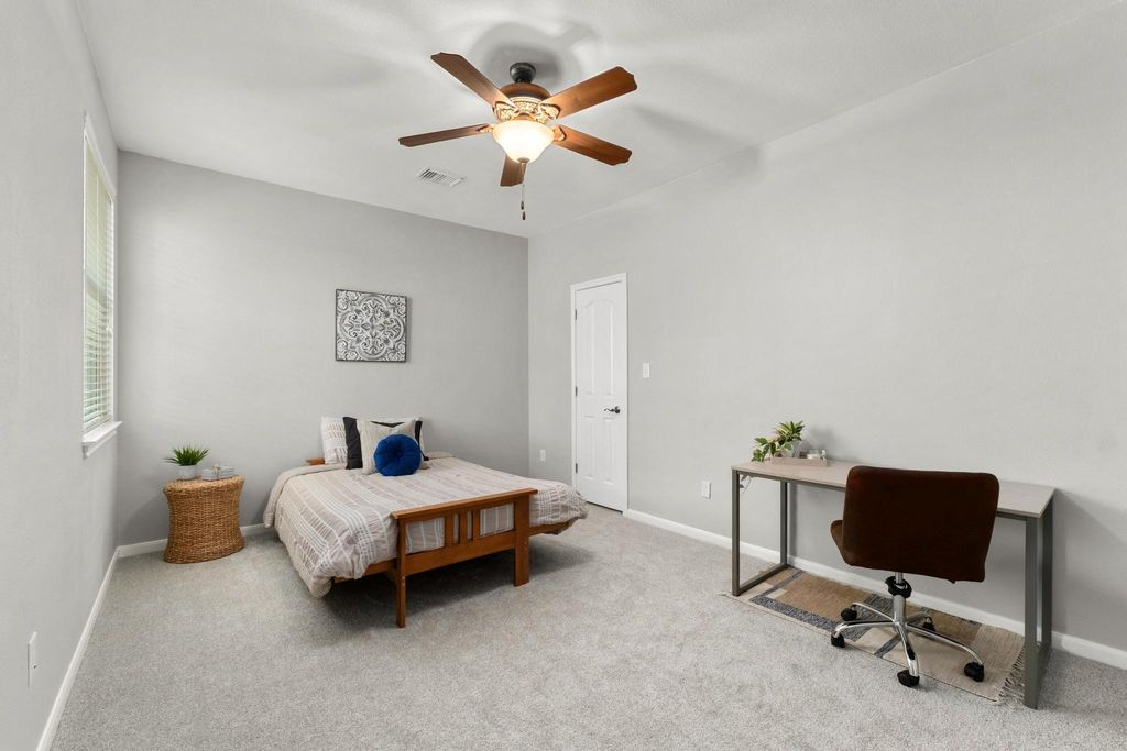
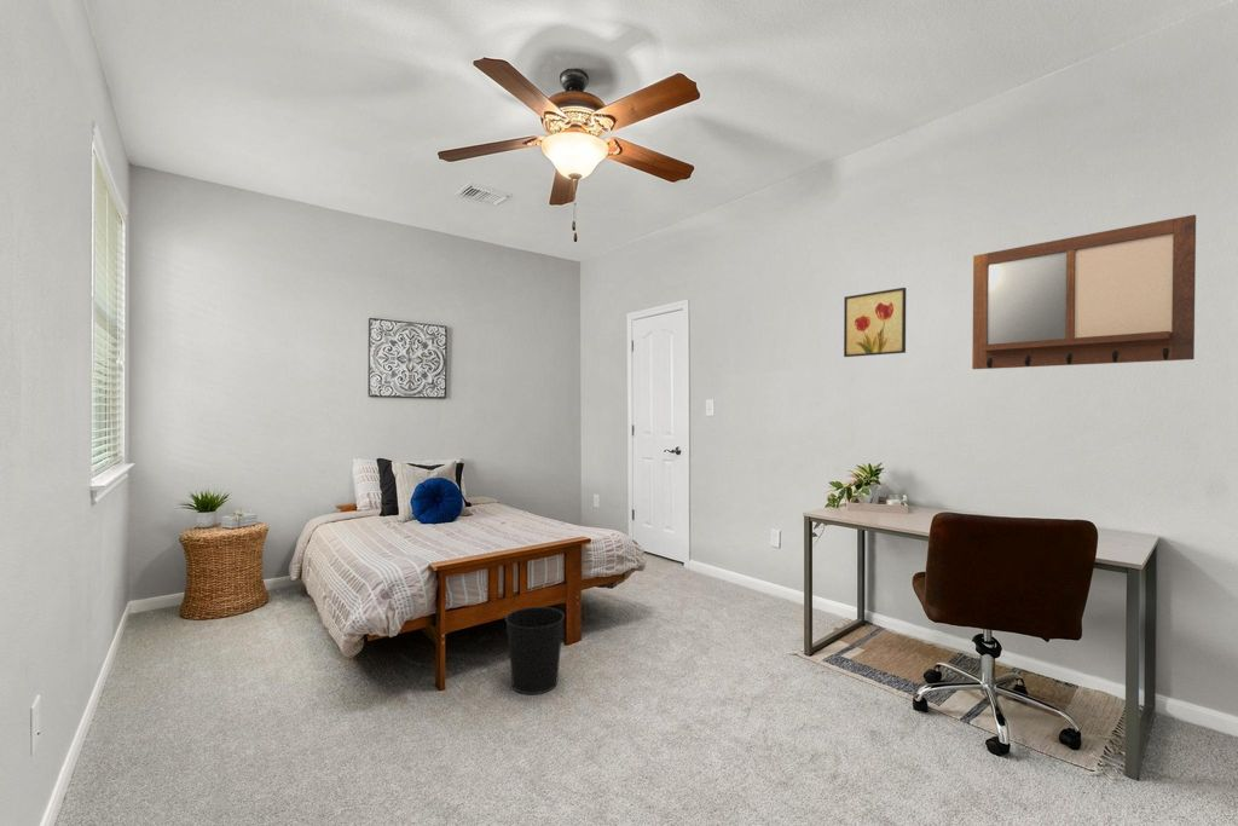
+ wall art [843,287,907,358]
+ writing board [971,214,1197,370]
+ wastebasket [504,606,566,695]
